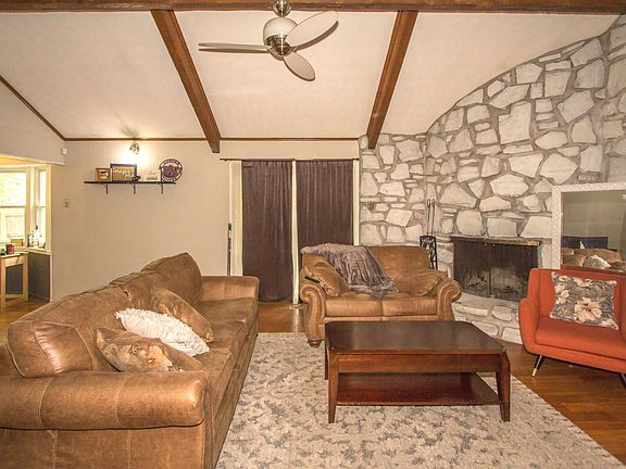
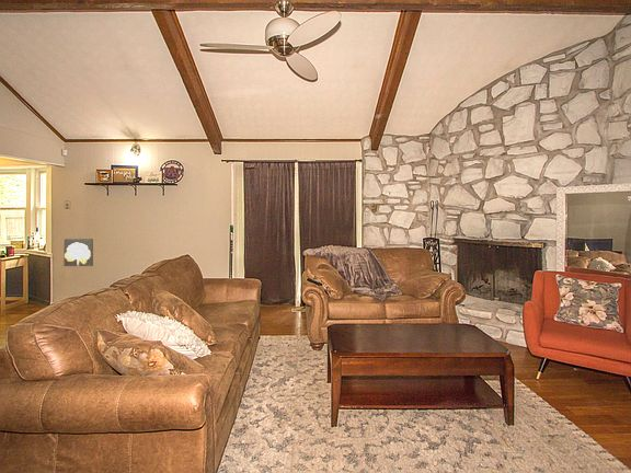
+ wall art [62,238,94,267]
